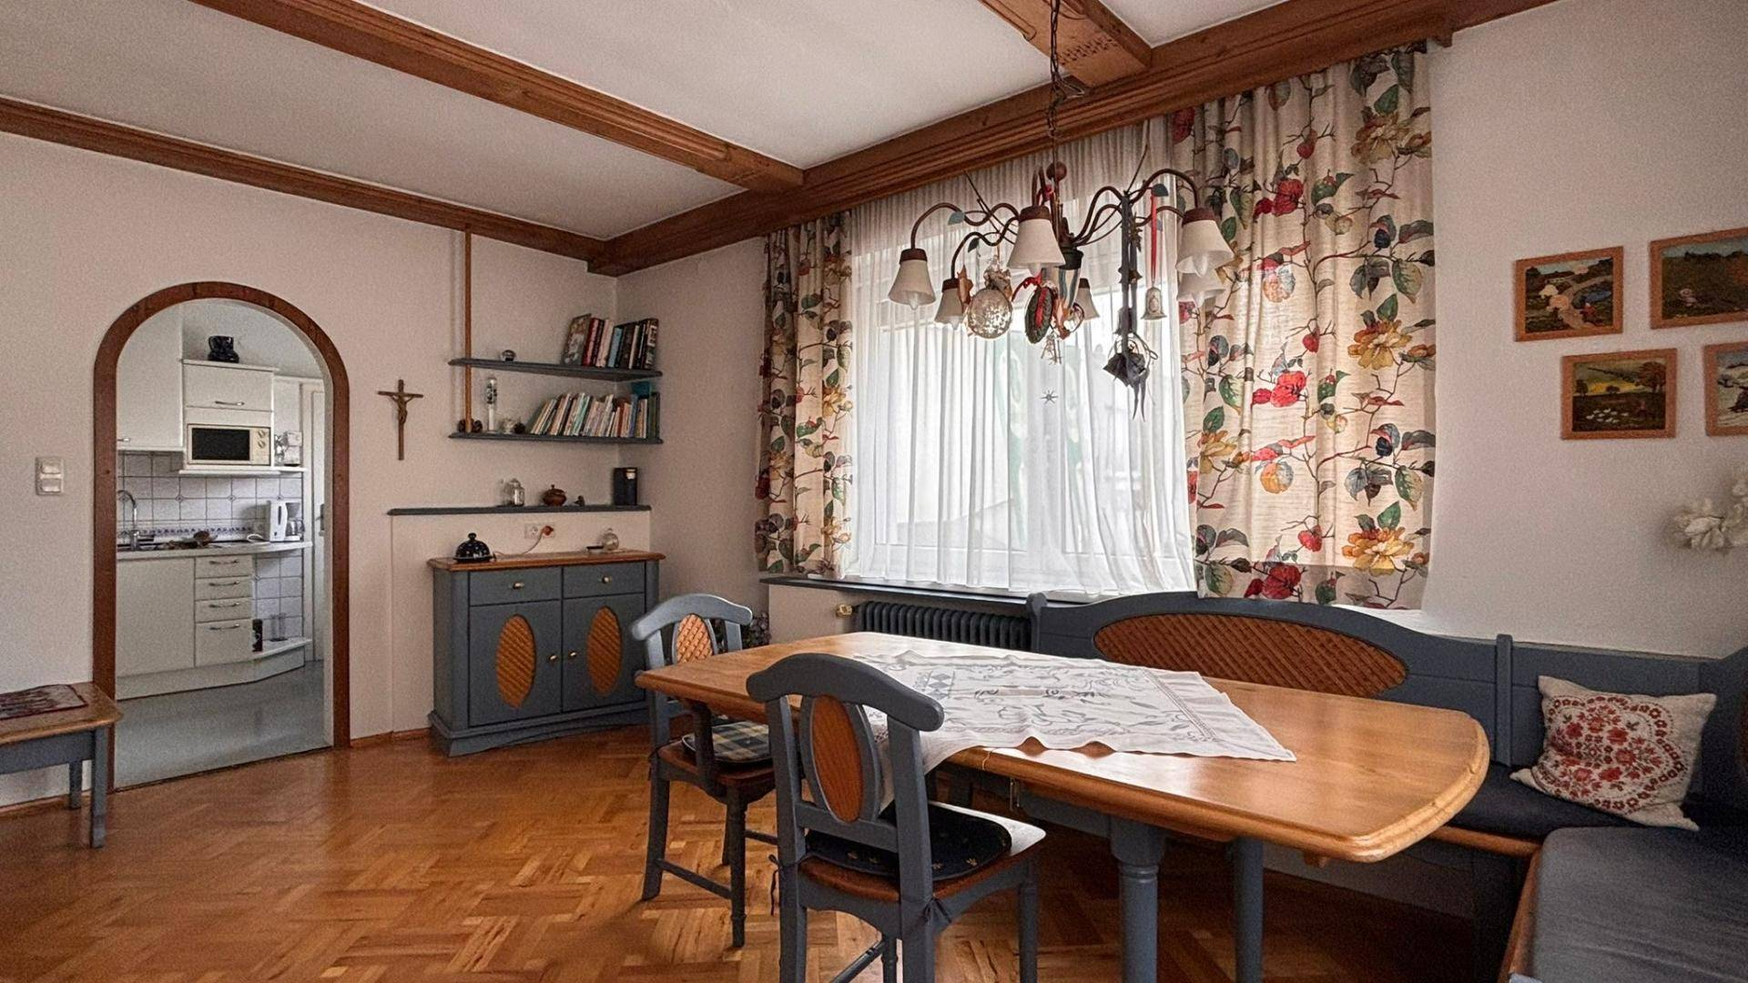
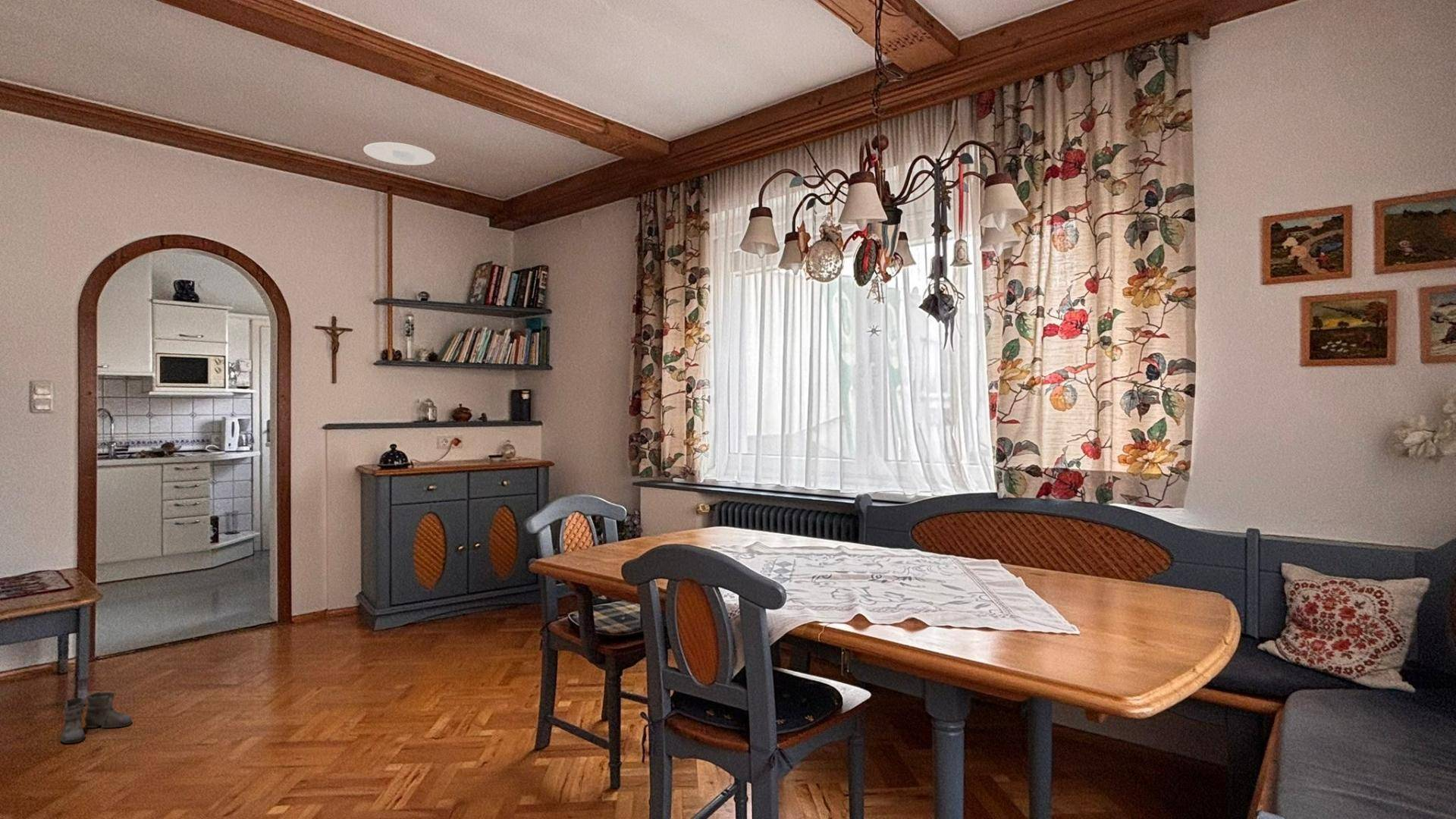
+ recessed light [362,142,436,166]
+ boots [47,692,133,744]
